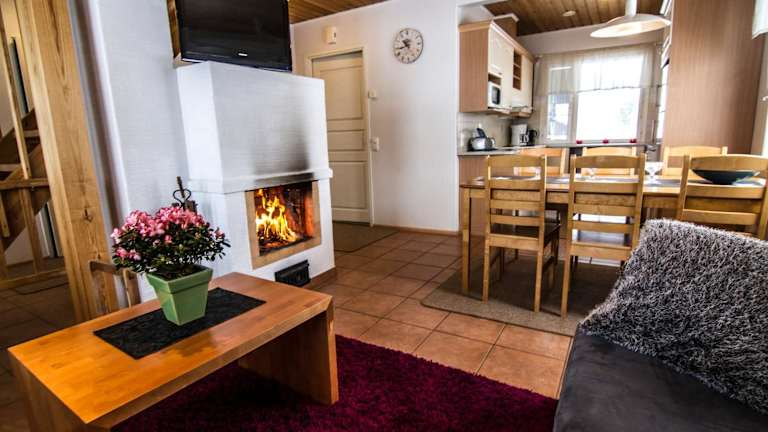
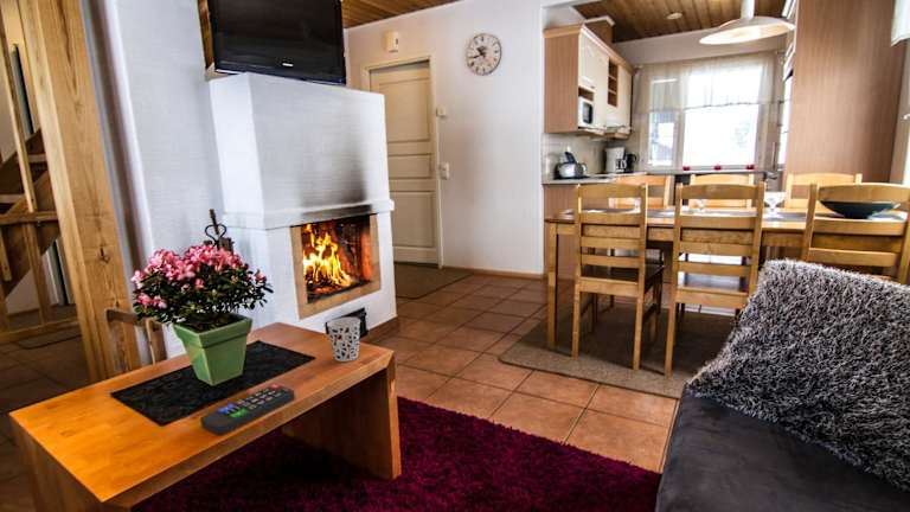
+ cup [326,316,361,363]
+ remote control [199,383,296,436]
